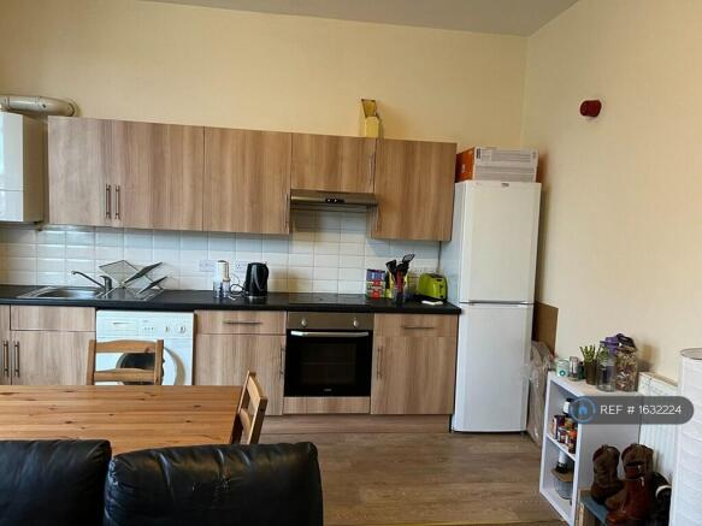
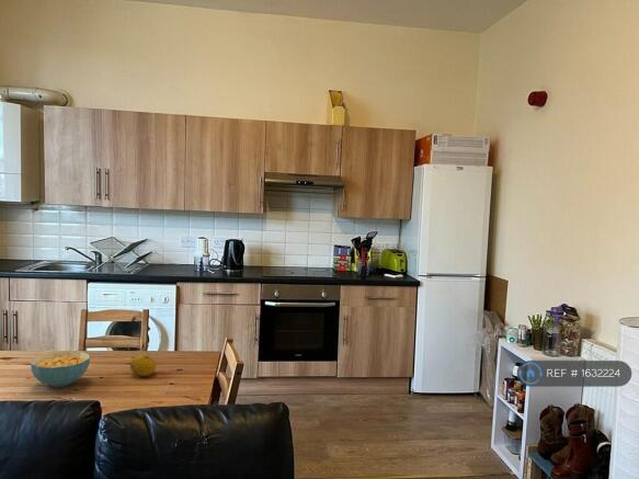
+ fruit [129,354,157,377]
+ cereal bowl [30,350,91,388]
